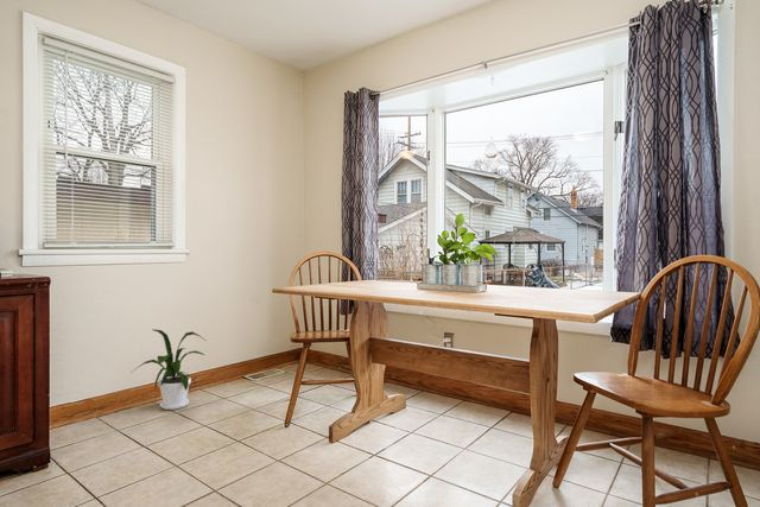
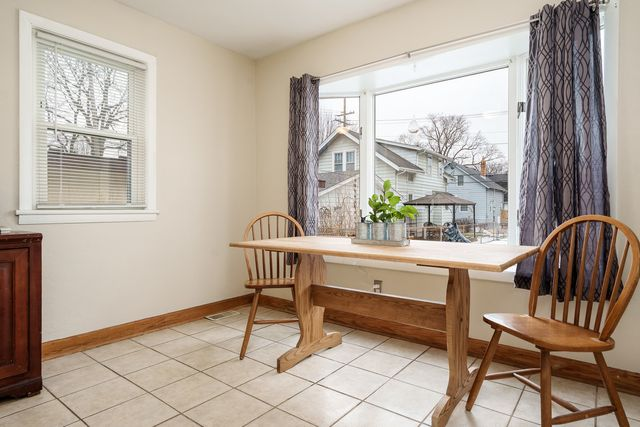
- house plant [129,329,205,411]
